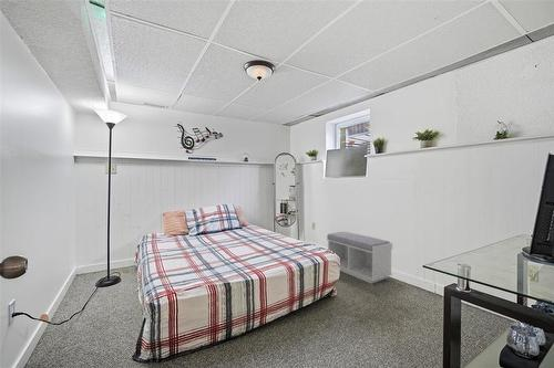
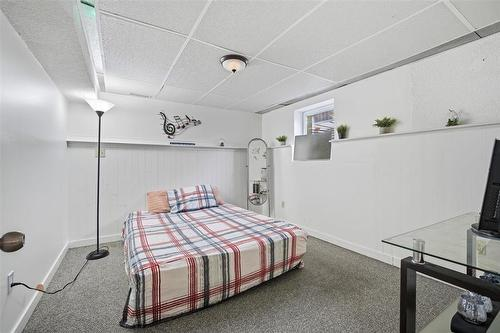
- bench [326,231,393,285]
